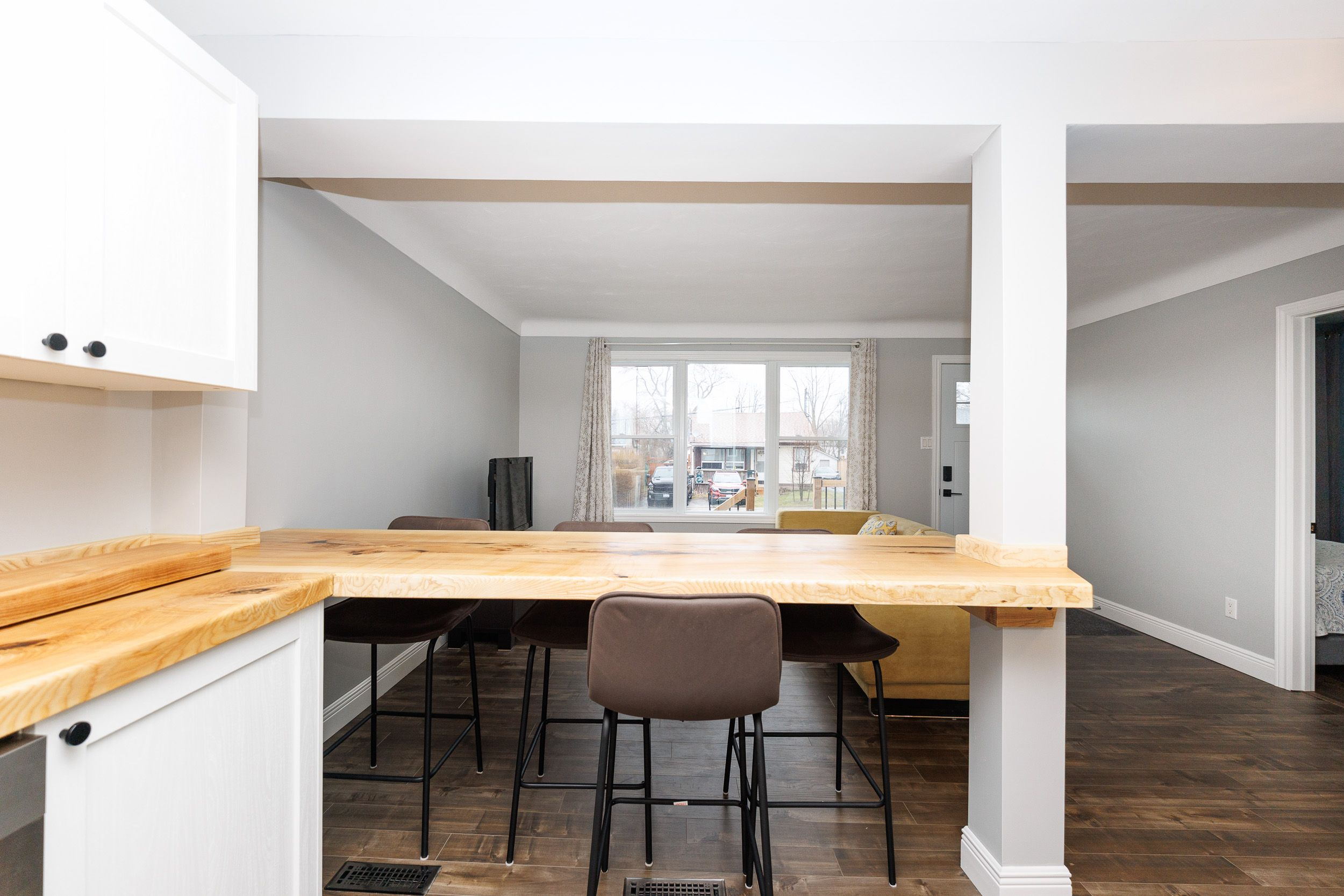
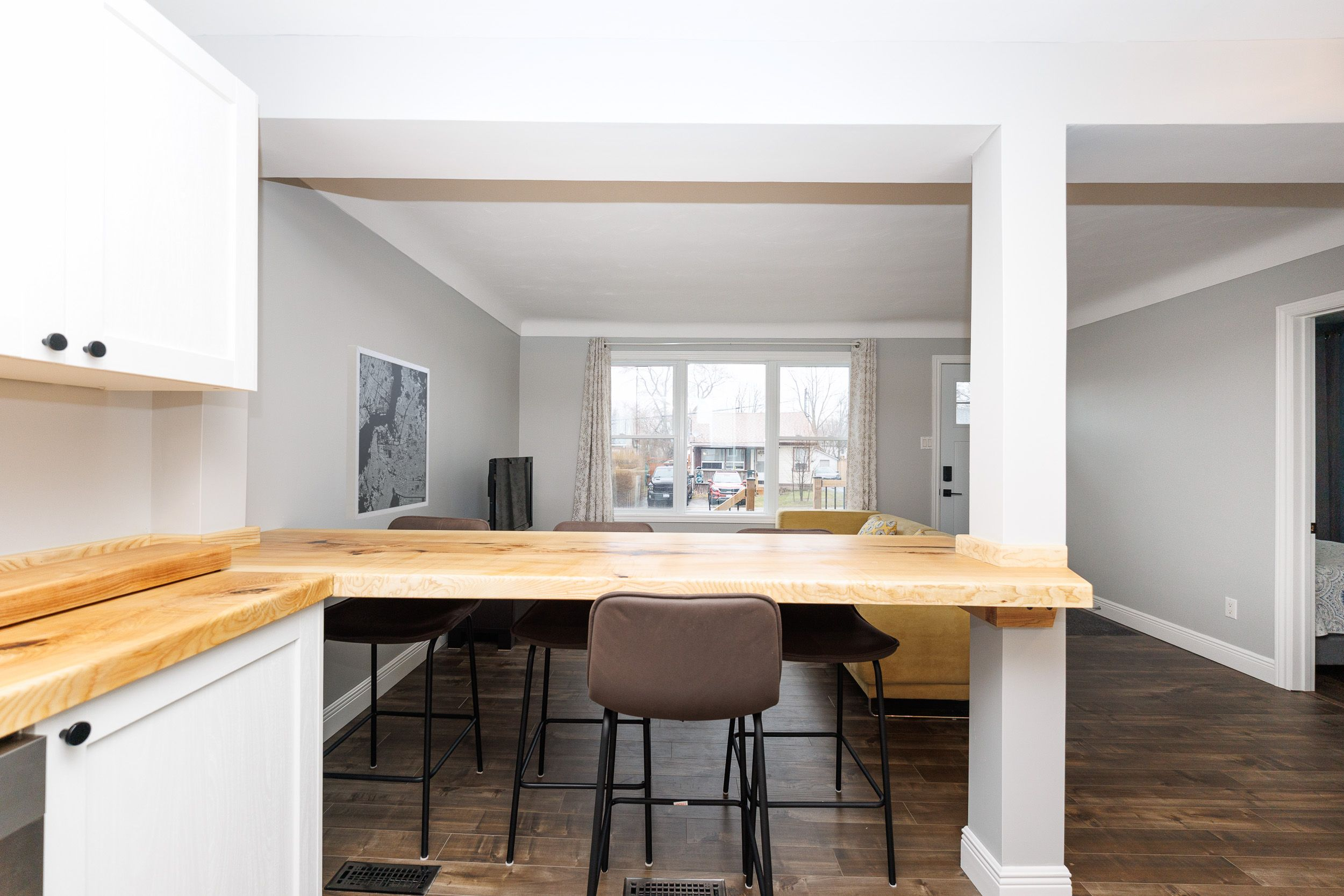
+ wall art [345,345,430,521]
